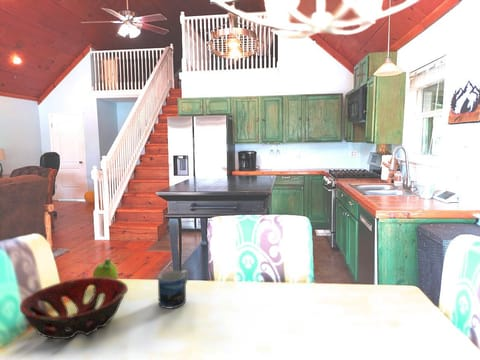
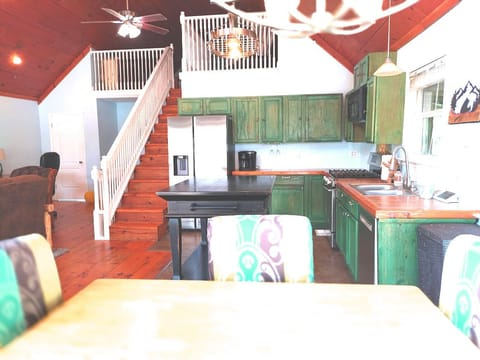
- decorative bowl [19,276,129,340]
- mug [157,269,189,309]
- fruit [92,258,119,279]
